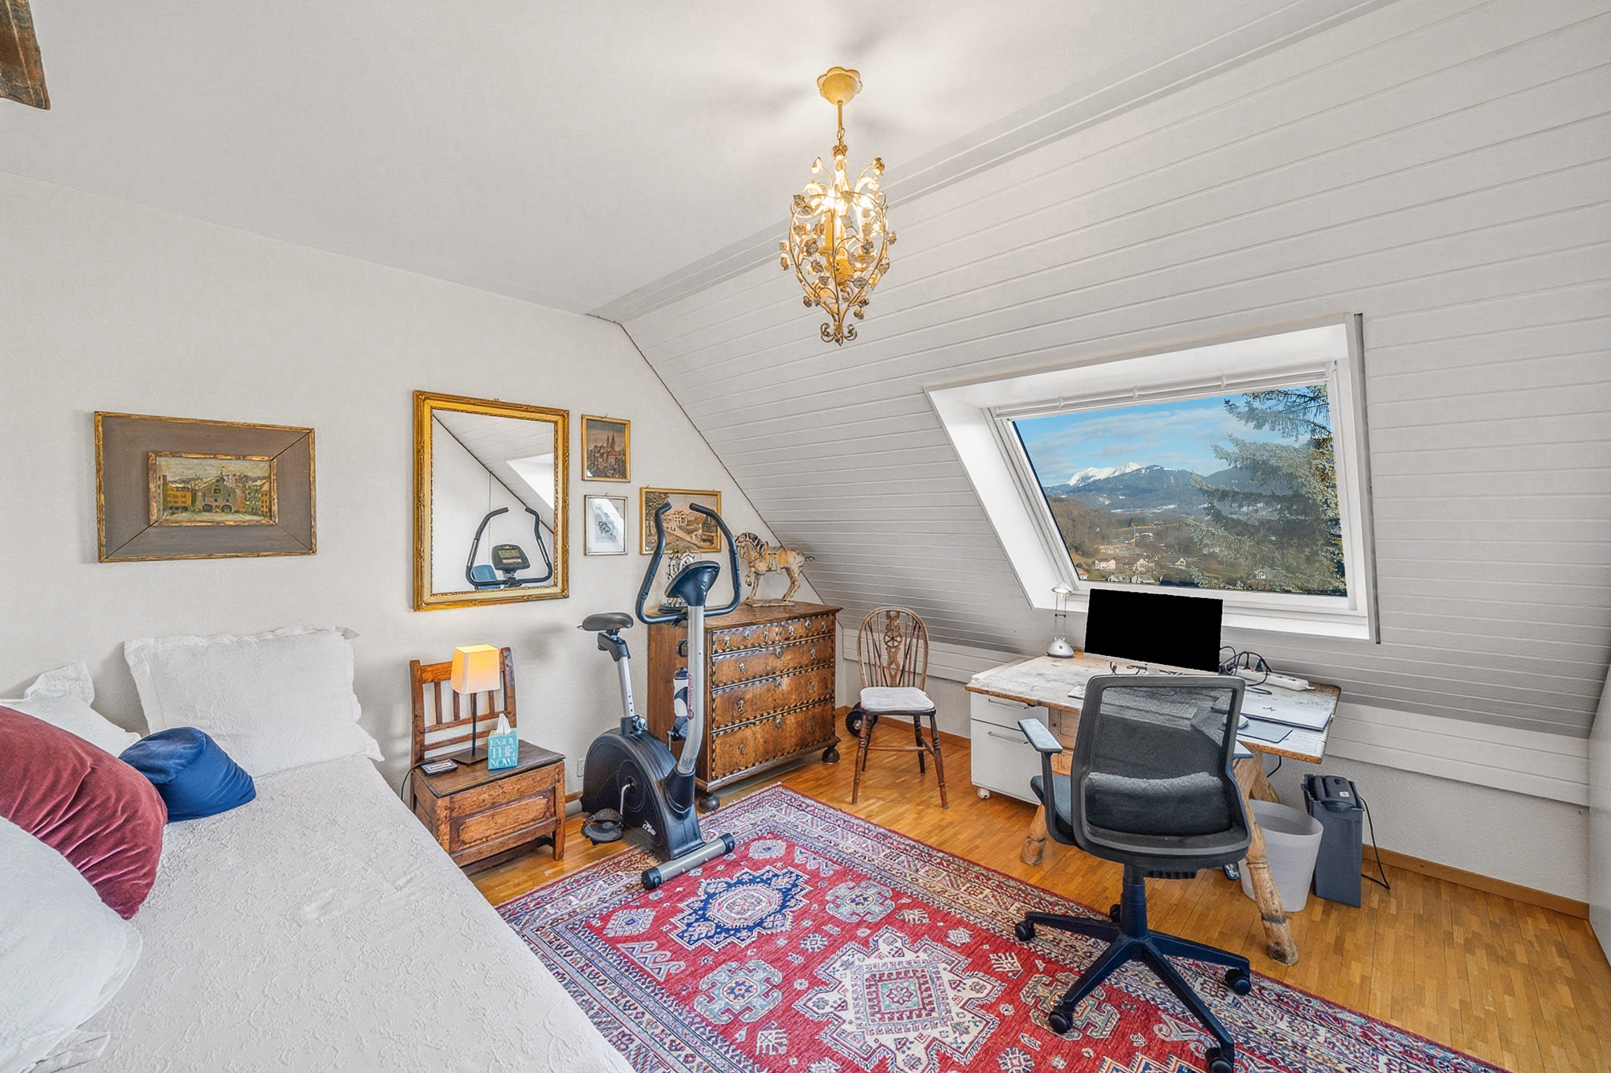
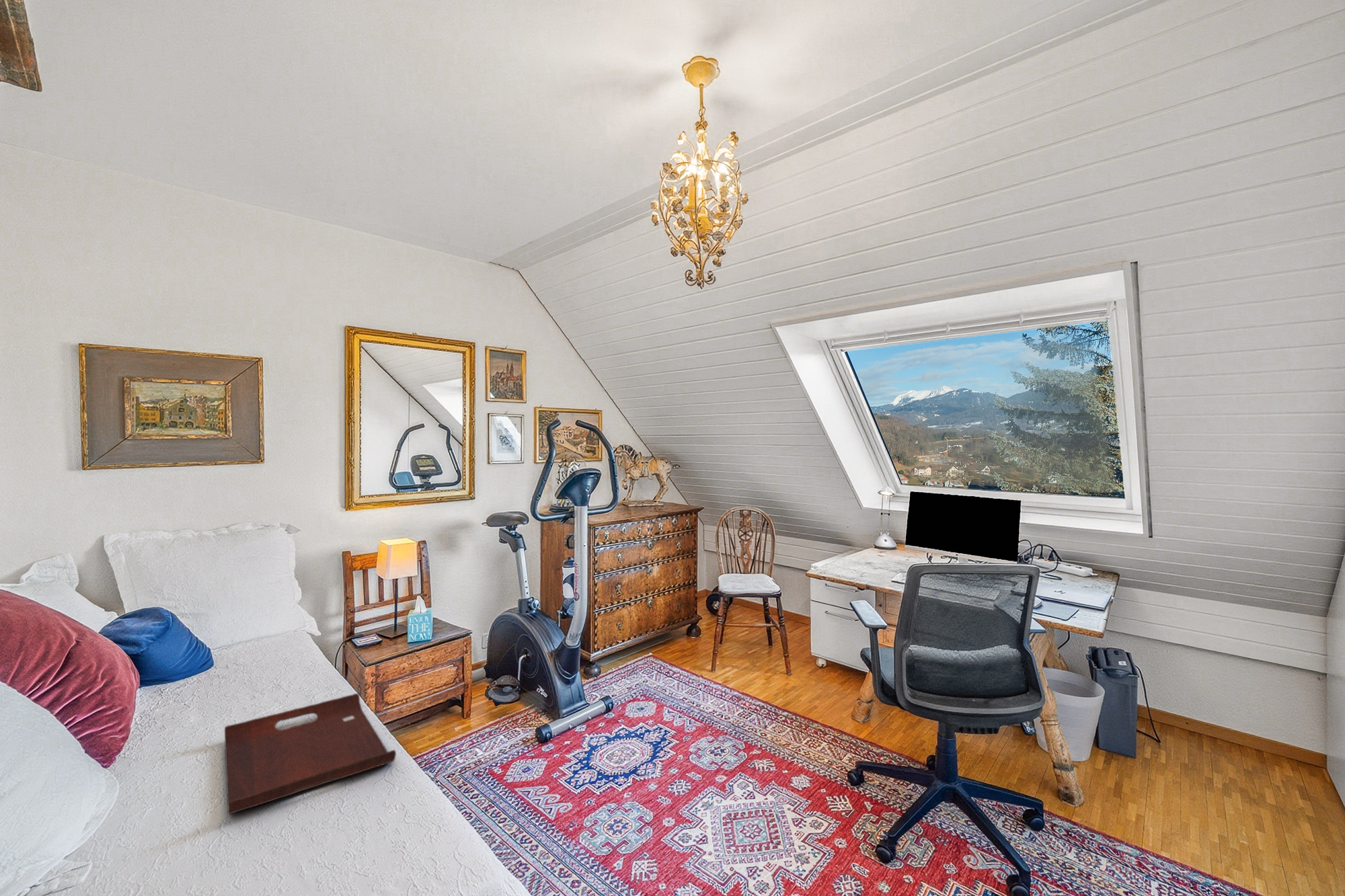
+ serving tray [224,693,397,815]
